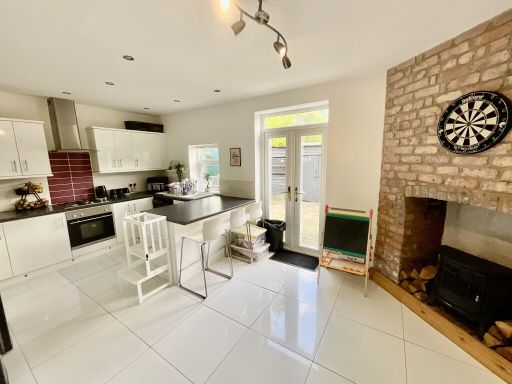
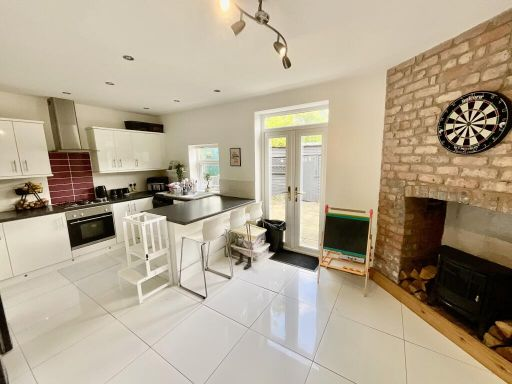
+ boots [235,252,253,270]
